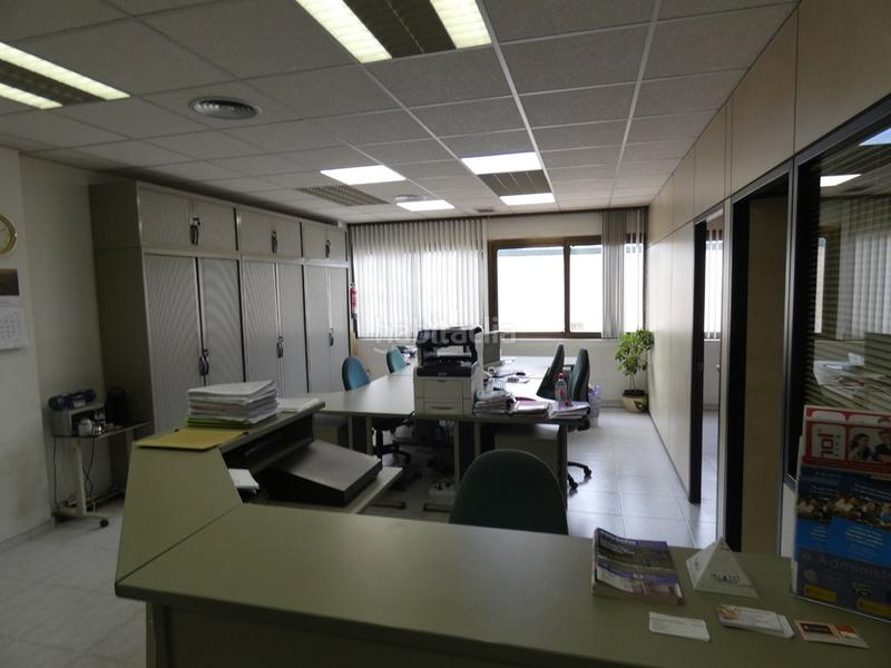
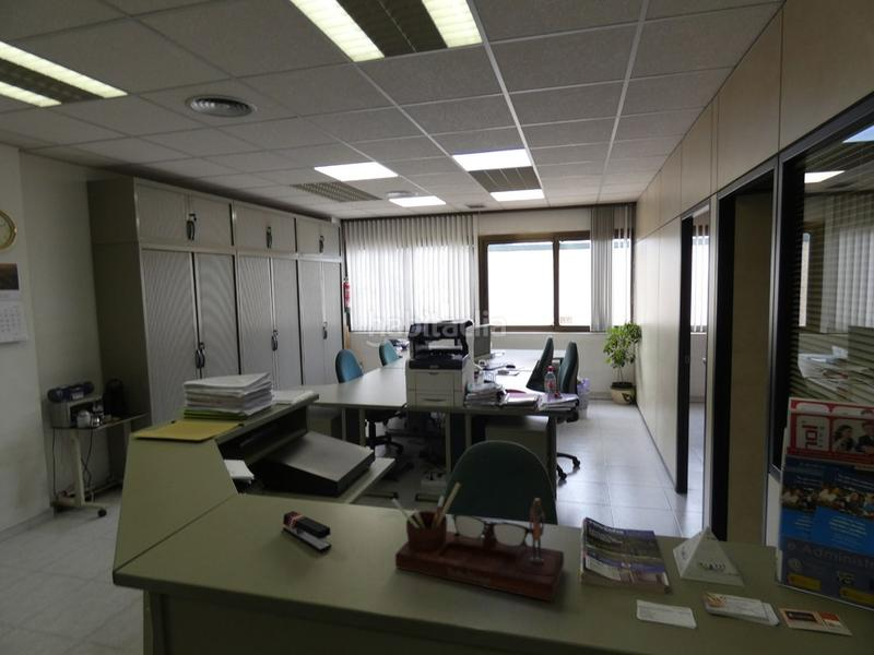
+ desk organizer [391,481,565,603]
+ stapler [282,510,333,552]
